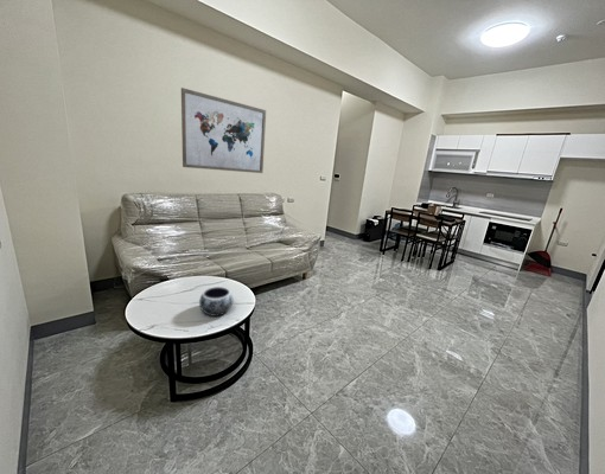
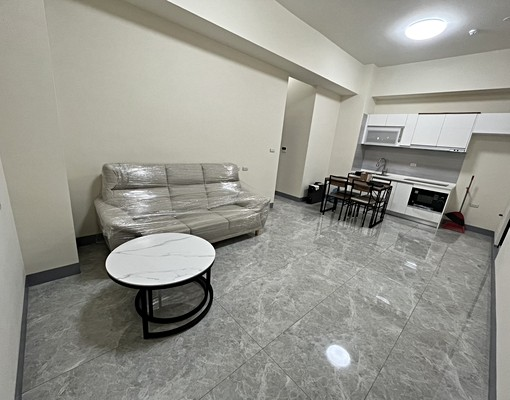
- decorative bowl [198,286,235,318]
- wall art [180,87,267,174]
